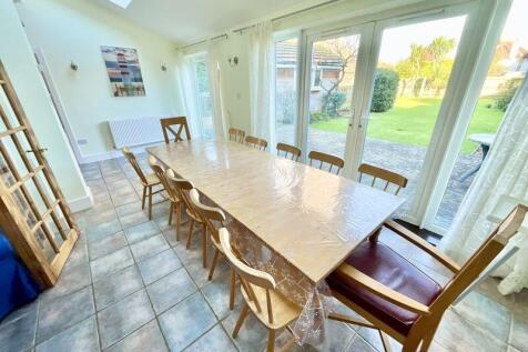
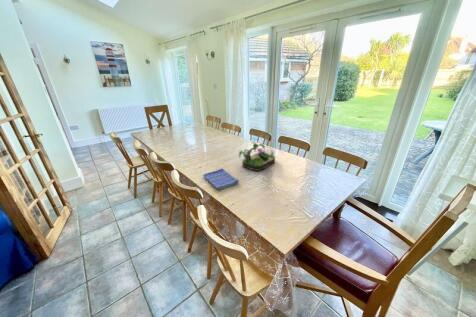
+ plant [238,141,276,172]
+ dish towel [202,167,240,190]
